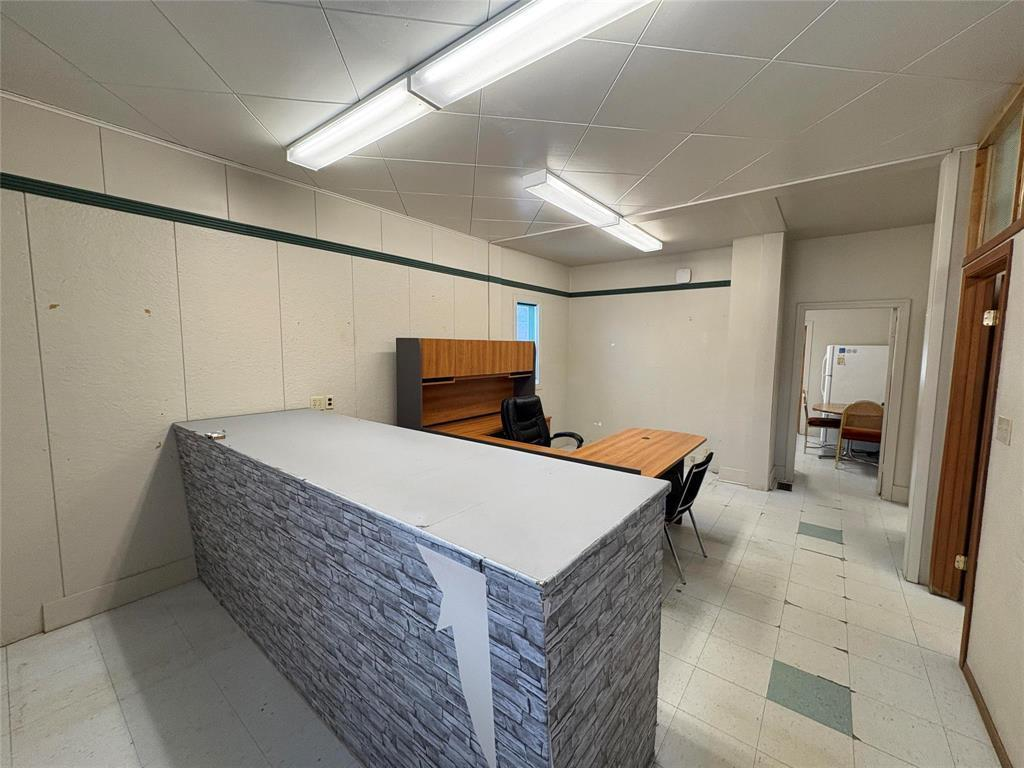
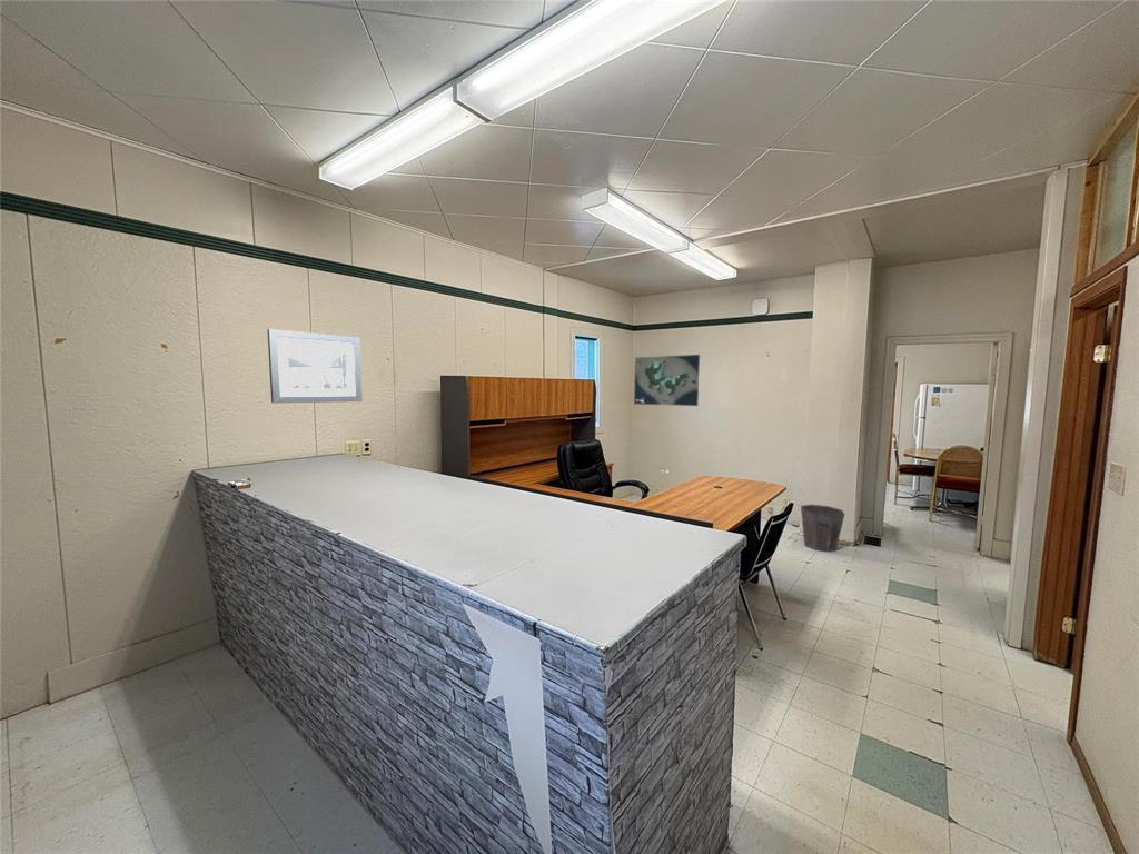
+ map [633,354,703,407]
+ wall art [266,328,364,404]
+ waste bin [800,504,845,553]
